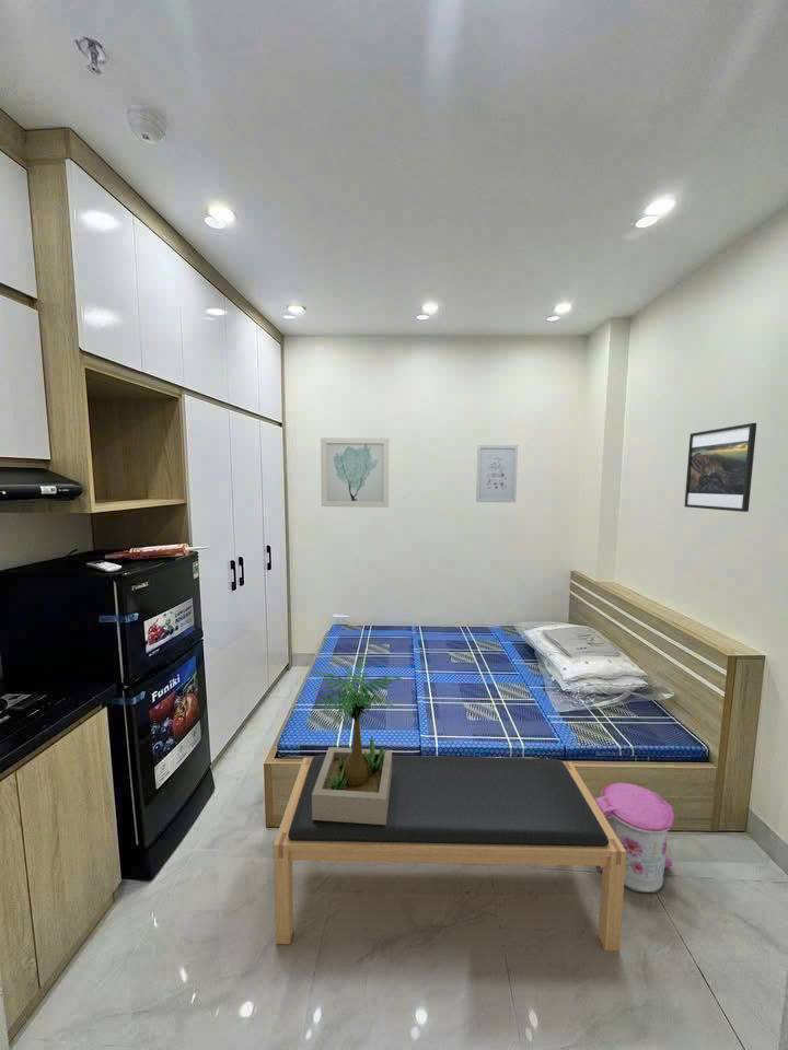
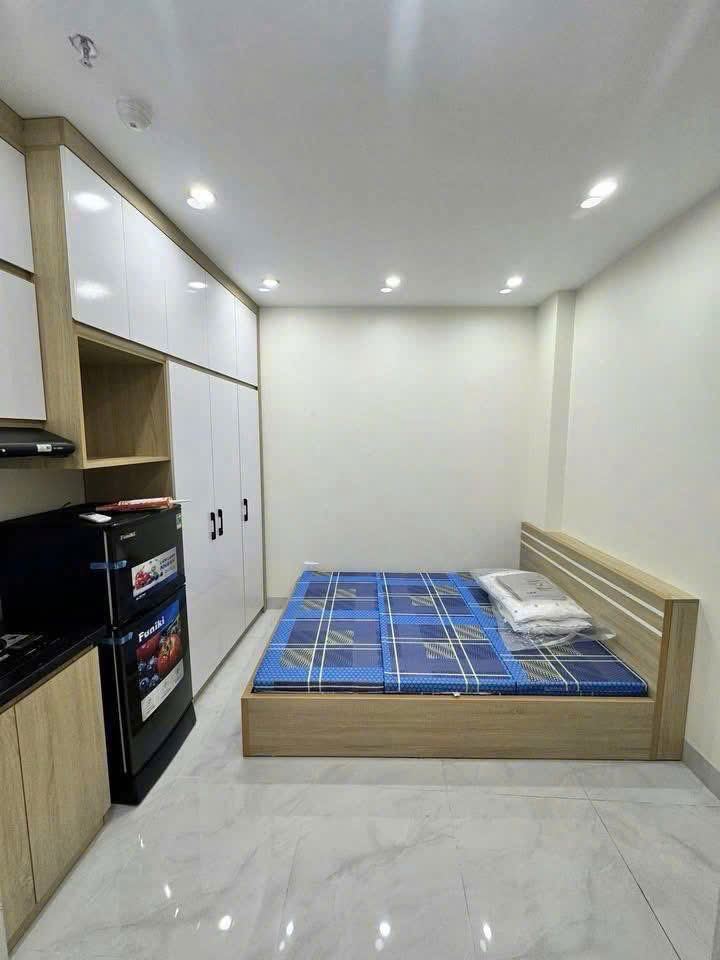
- wall art [320,436,390,509]
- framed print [683,422,757,513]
- wall art [475,444,519,503]
- bench [273,755,626,952]
- trash can [594,781,675,894]
- potted plant [311,654,402,825]
